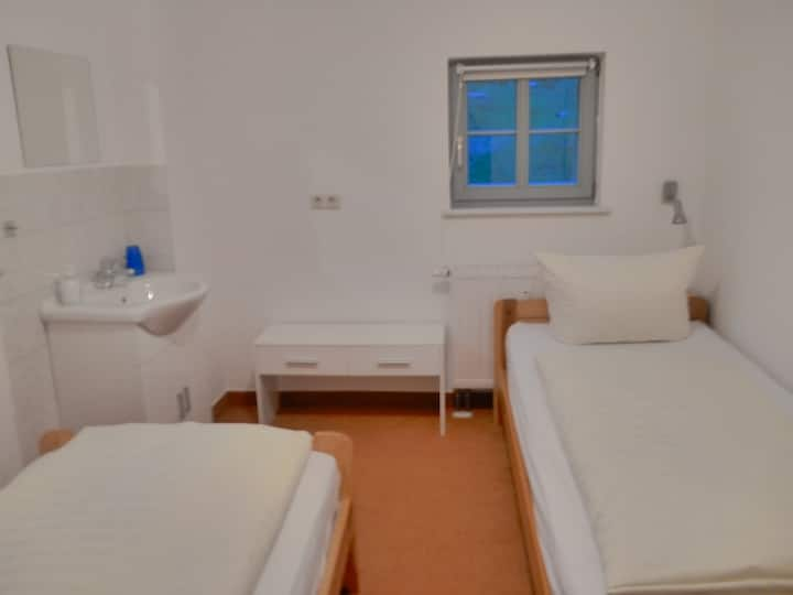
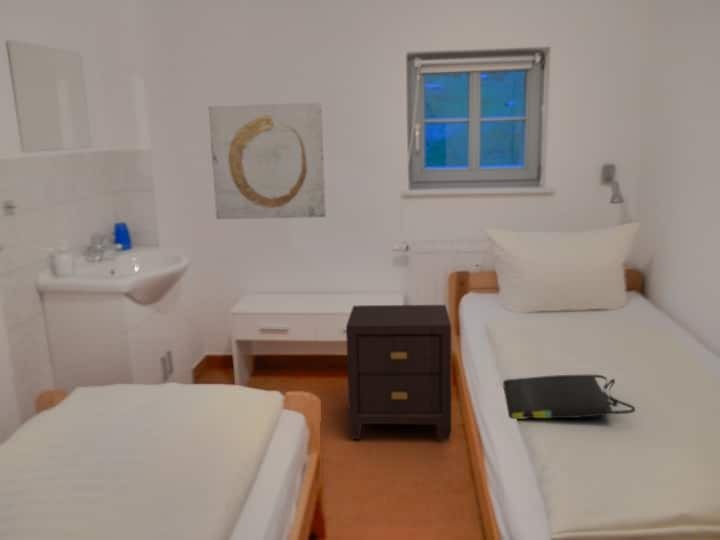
+ wall art [208,101,327,220]
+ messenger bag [502,374,636,420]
+ nightstand [345,304,452,441]
